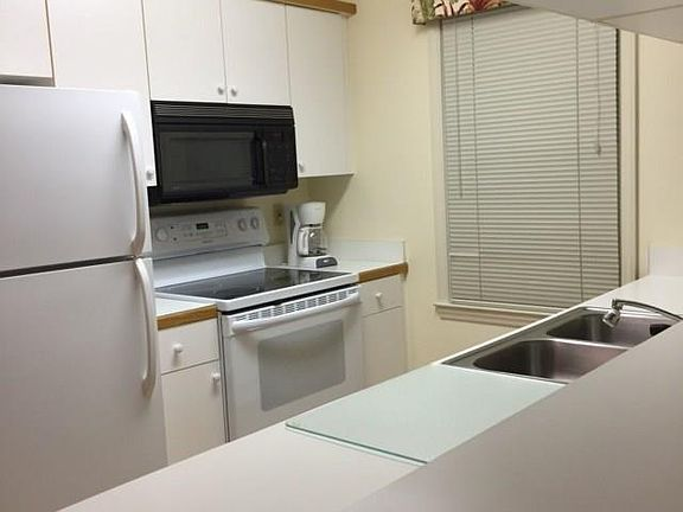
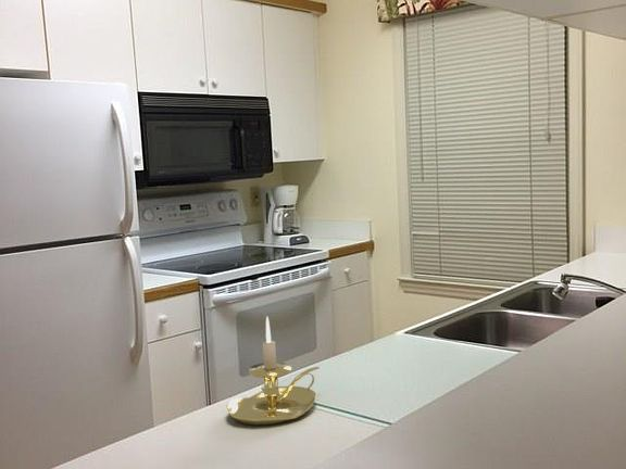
+ candle holder [225,316,321,427]
